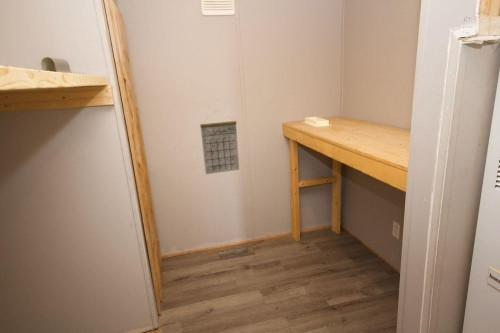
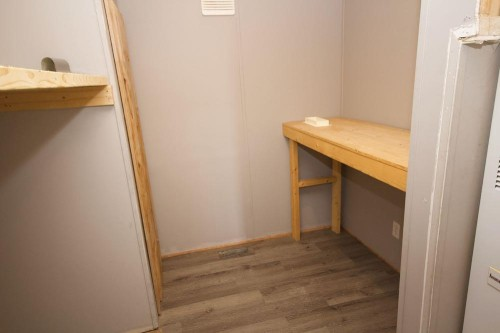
- calendar [199,109,240,175]
